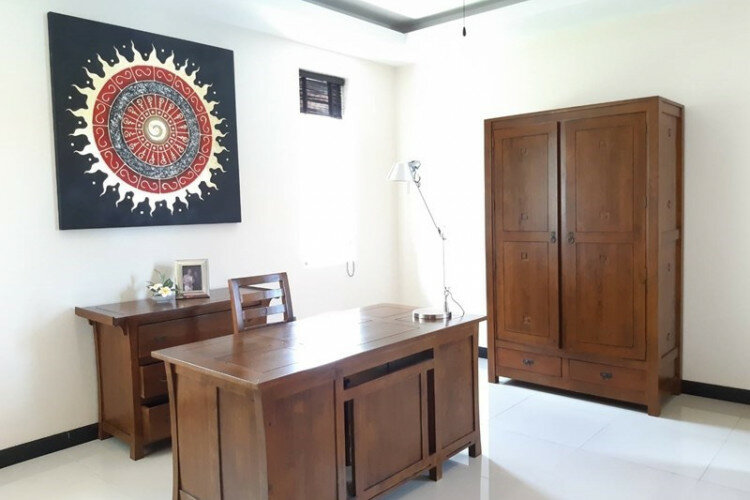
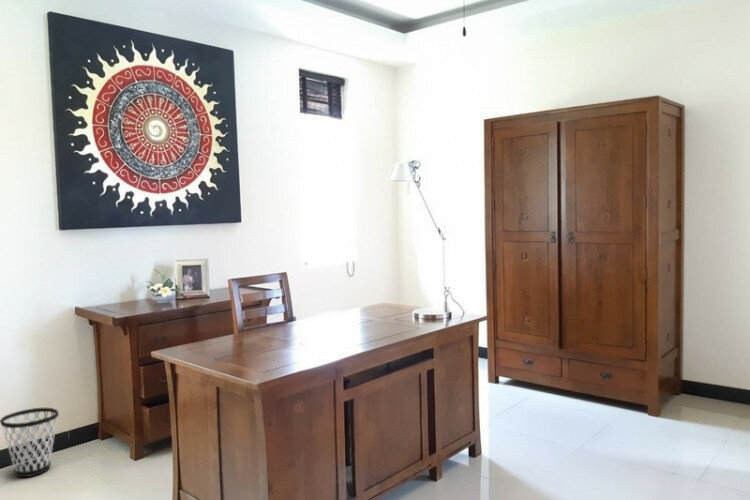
+ wastebasket [0,407,60,478]
